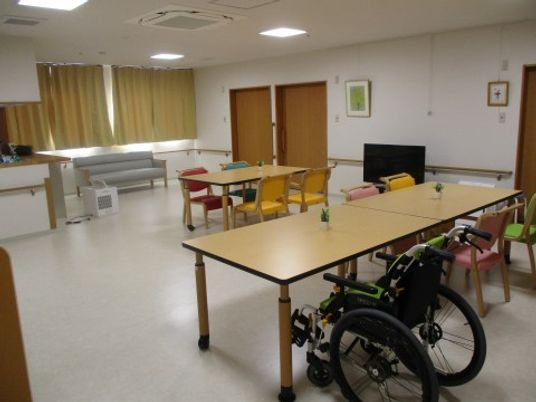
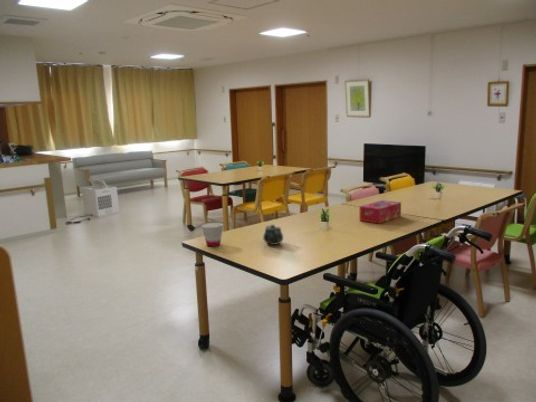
+ chinaware [262,223,284,246]
+ cup [201,222,224,248]
+ tissue box [359,199,402,225]
